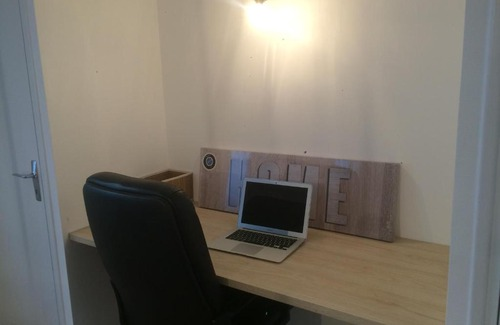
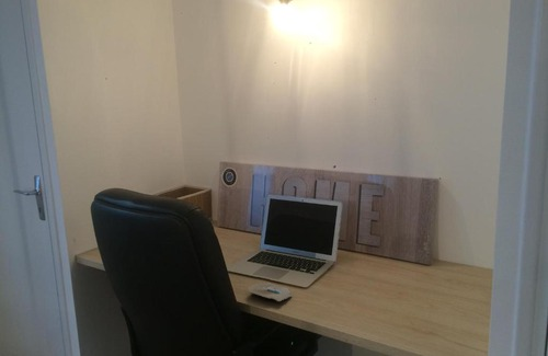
+ pencil case [247,282,293,302]
